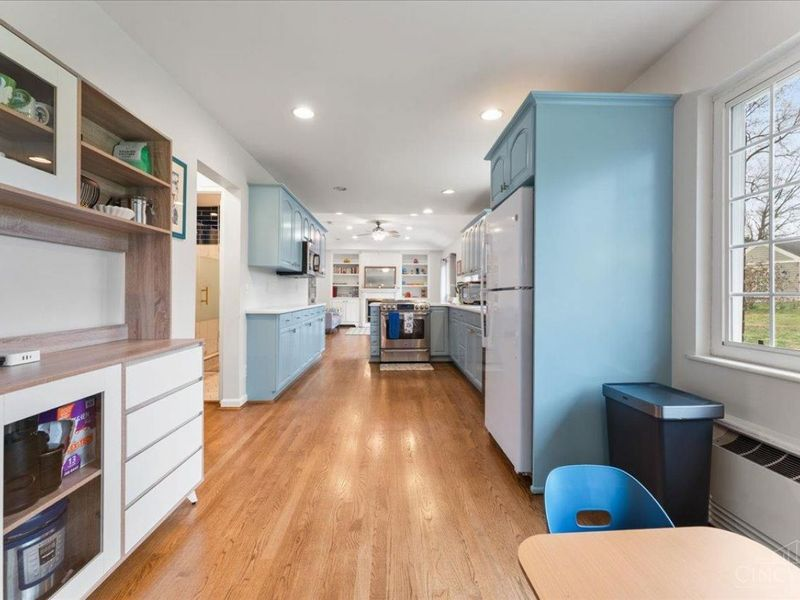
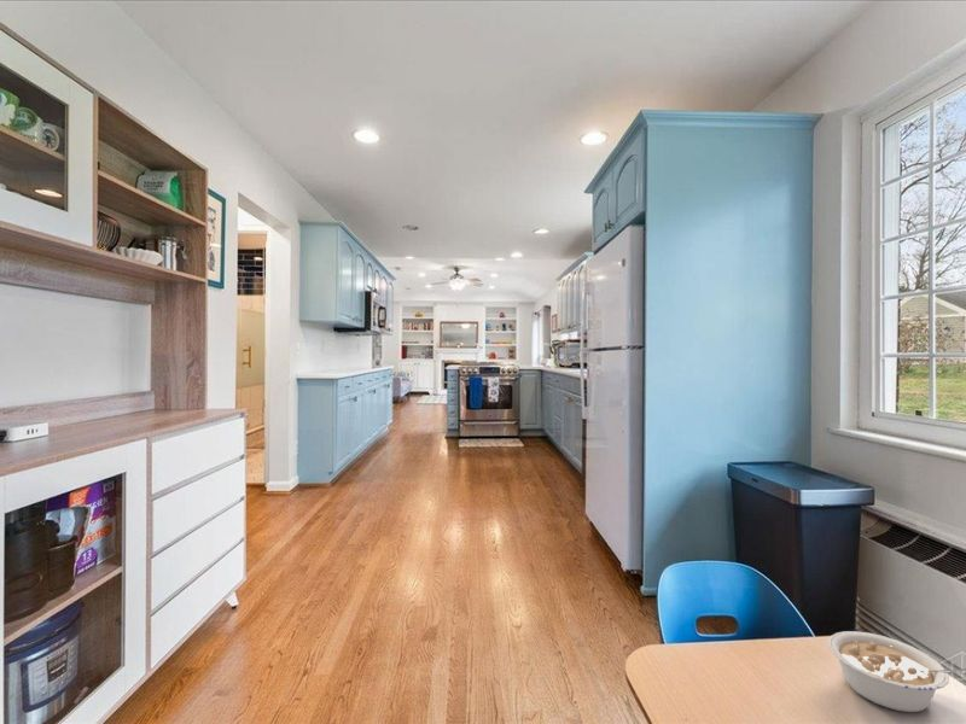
+ legume [827,630,966,713]
